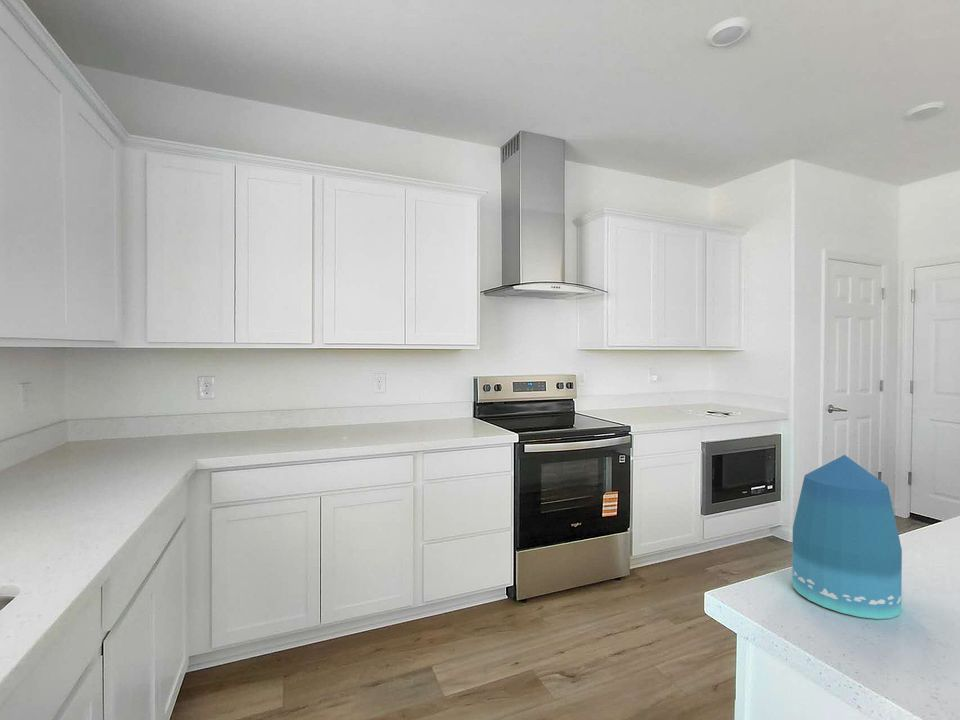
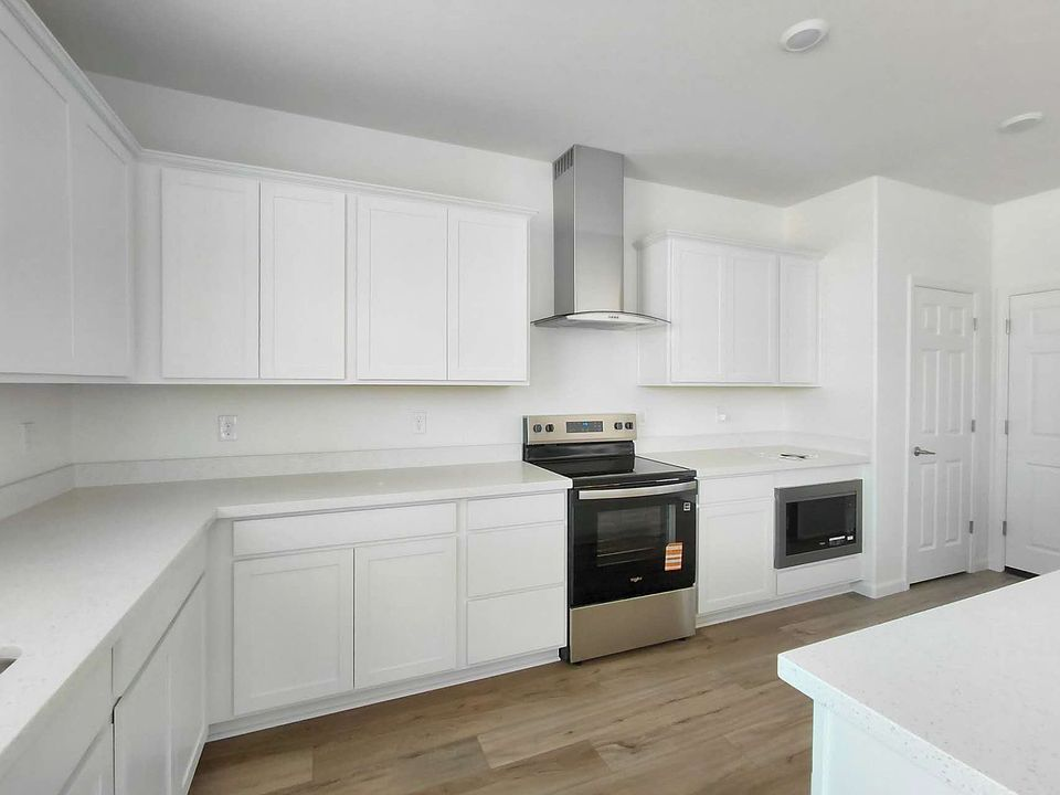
- vase [791,454,903,620]
